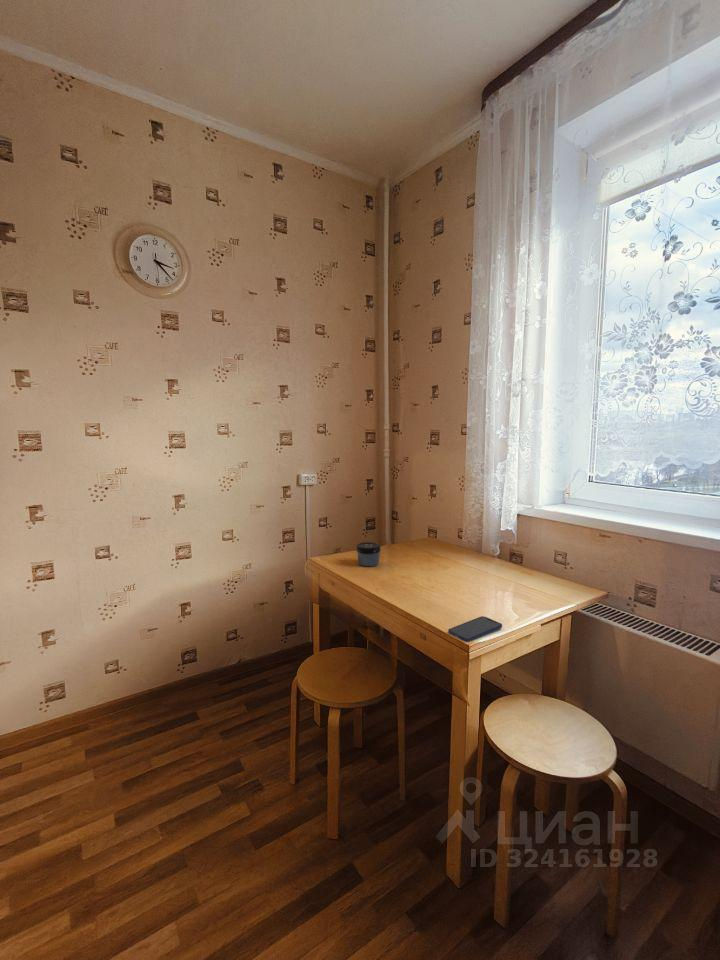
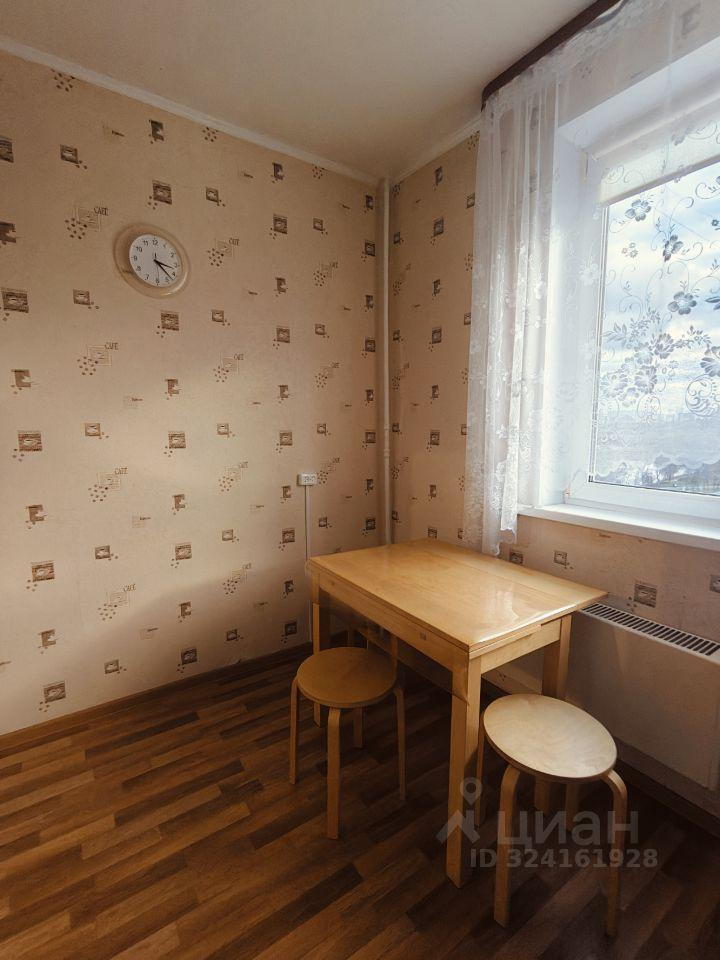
- smartphone [447,615,503,643]
- jar [355,541,381,568]
